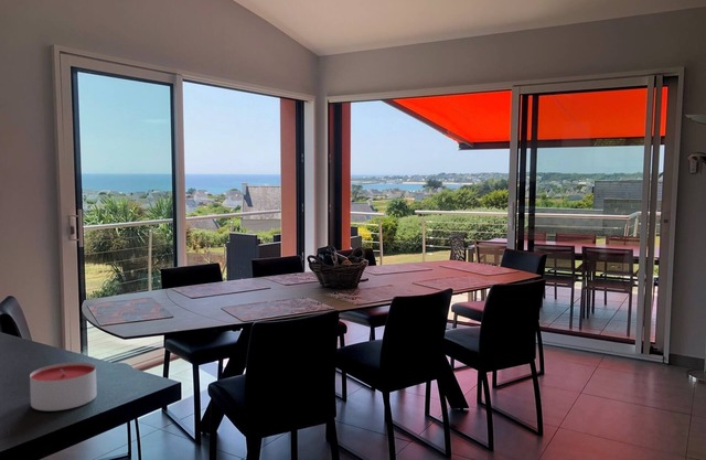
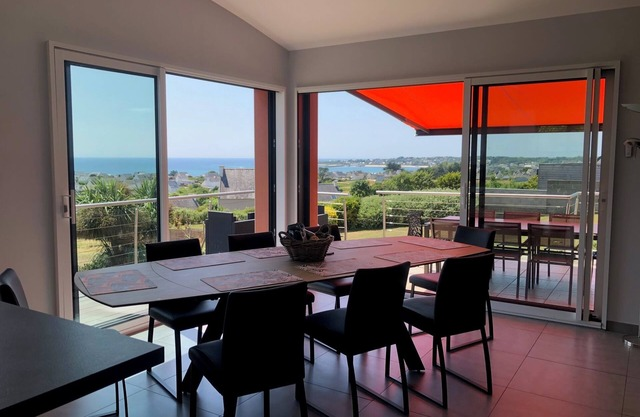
- candle [29,361,98,411]
